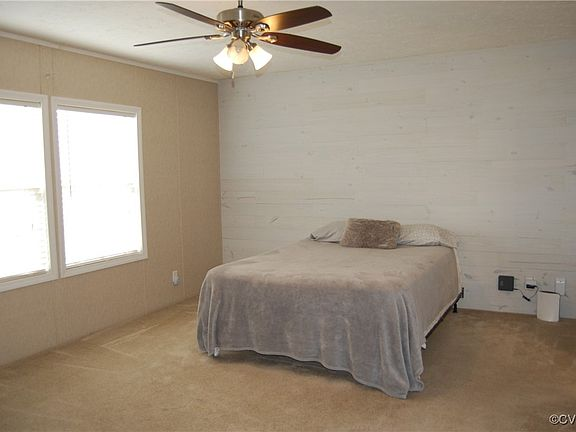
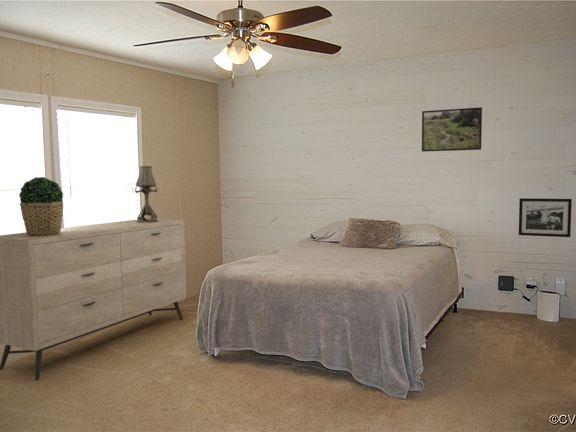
+ dresser [0,218,187,380]
+ potted plant [18,176,64,236]
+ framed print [421,106,483,153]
+ table lamp [134,165,159,223]
+ picture frame [518,197,573,238]
